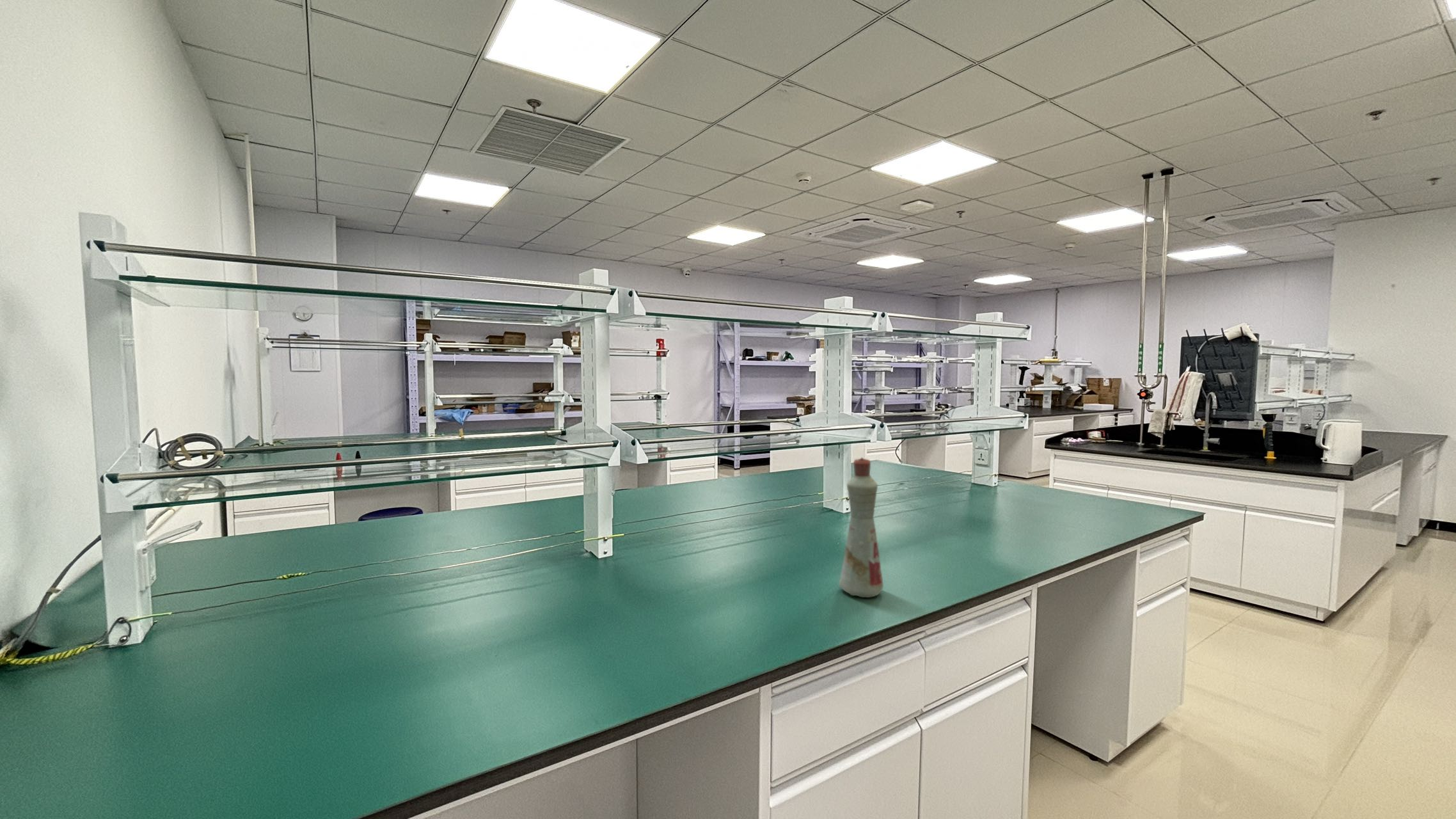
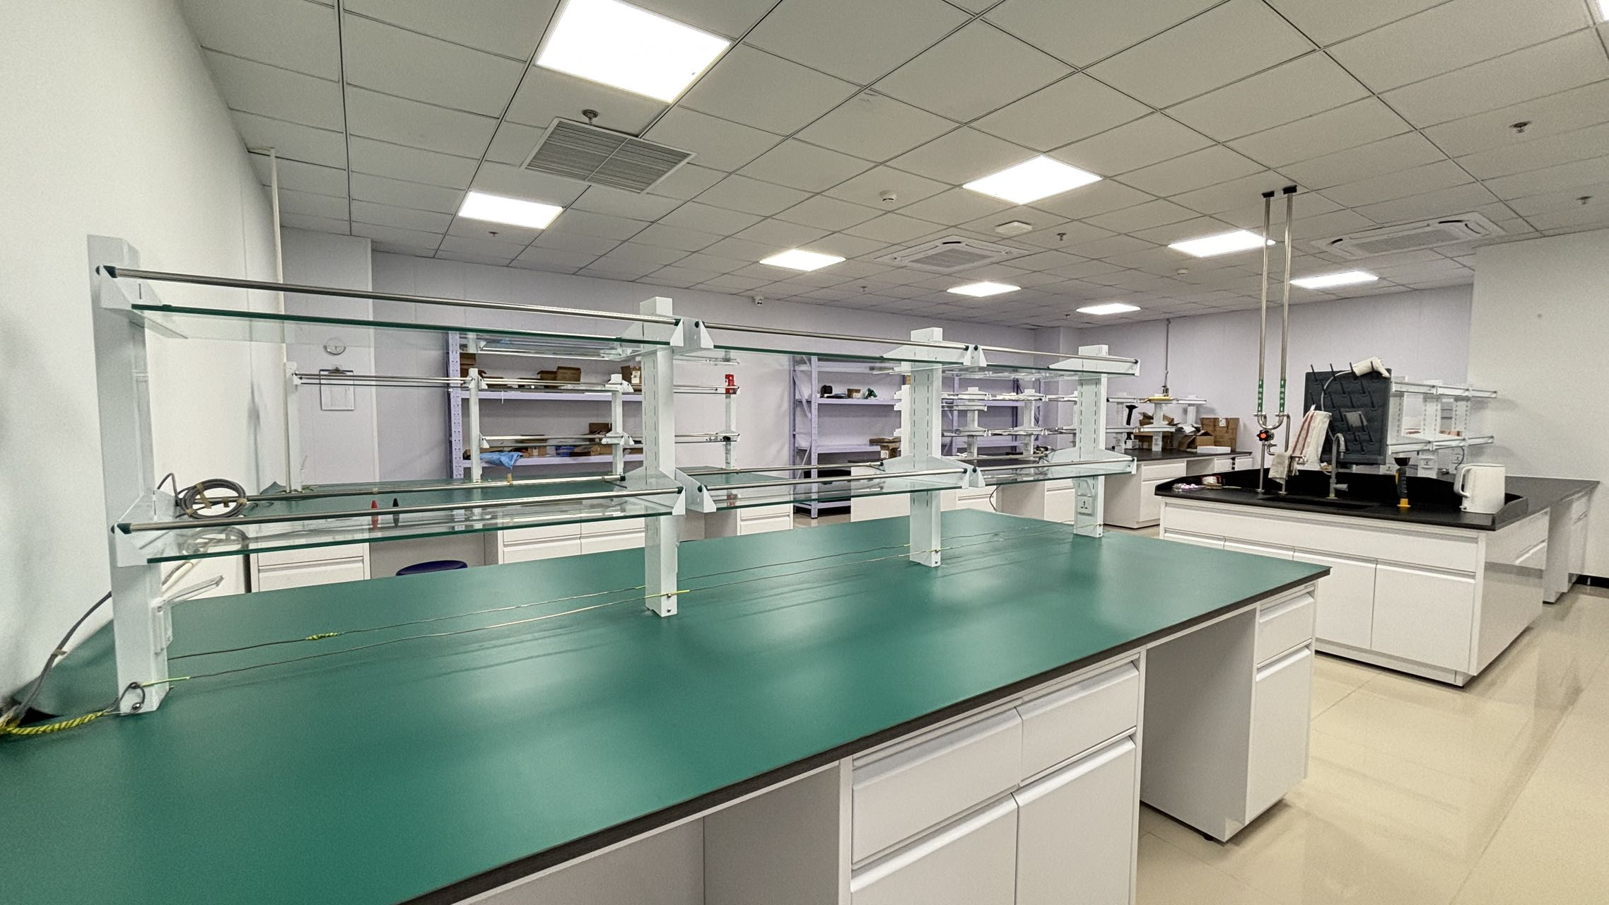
- bottle [838,457,884,598]
